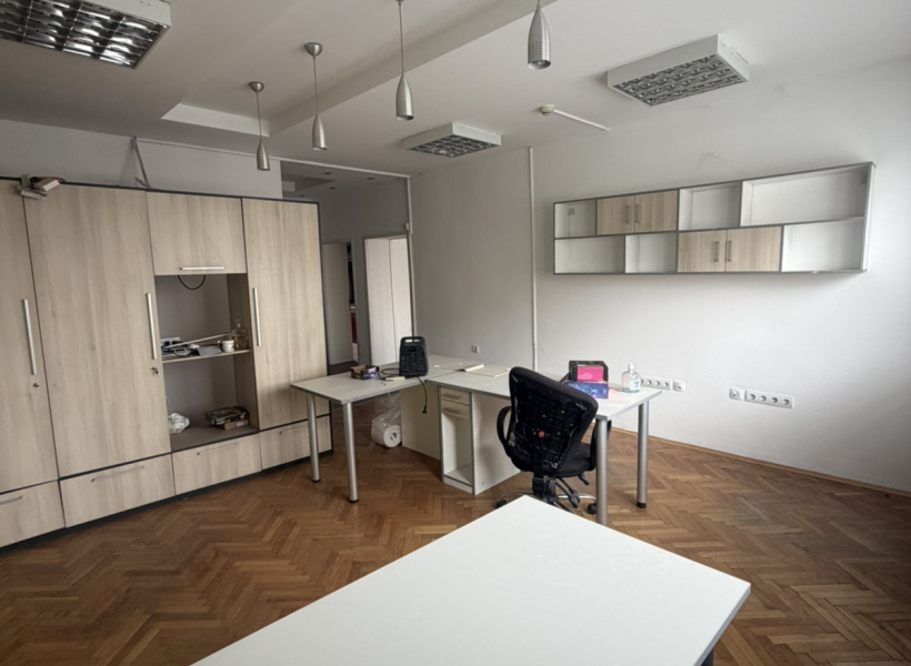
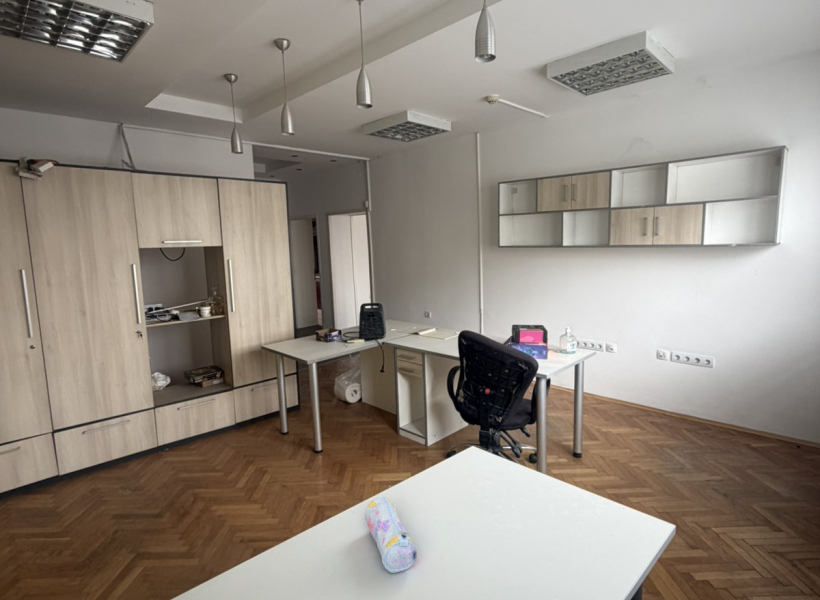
+ pencil case [364,496,418,574]
